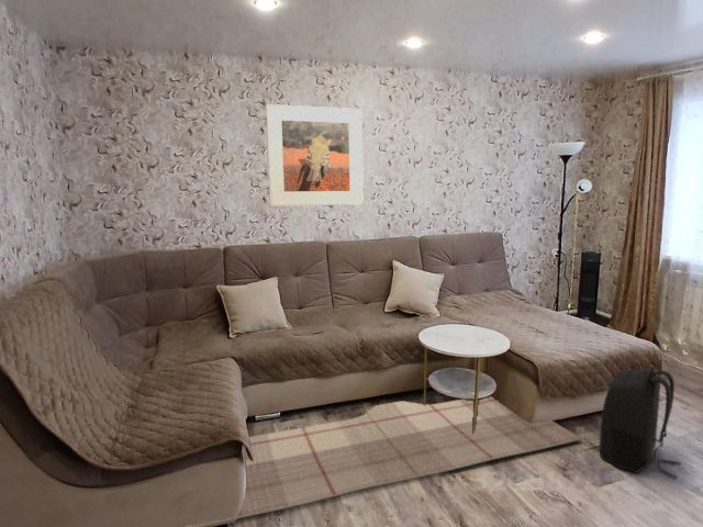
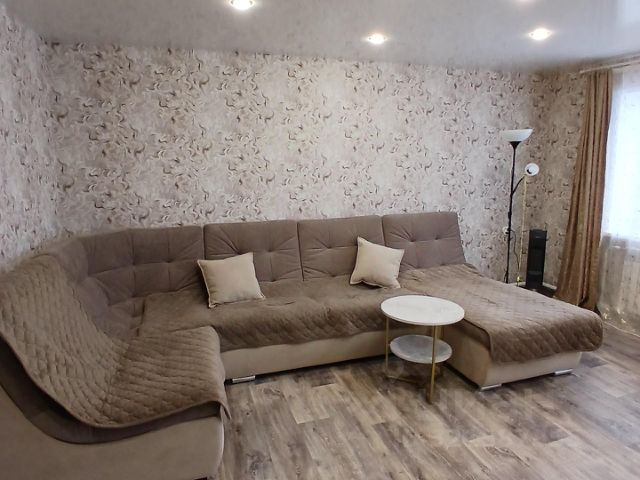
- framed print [265,103,365,208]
- rug [185,395,583,527]
- backpack [599,367,682,480]
